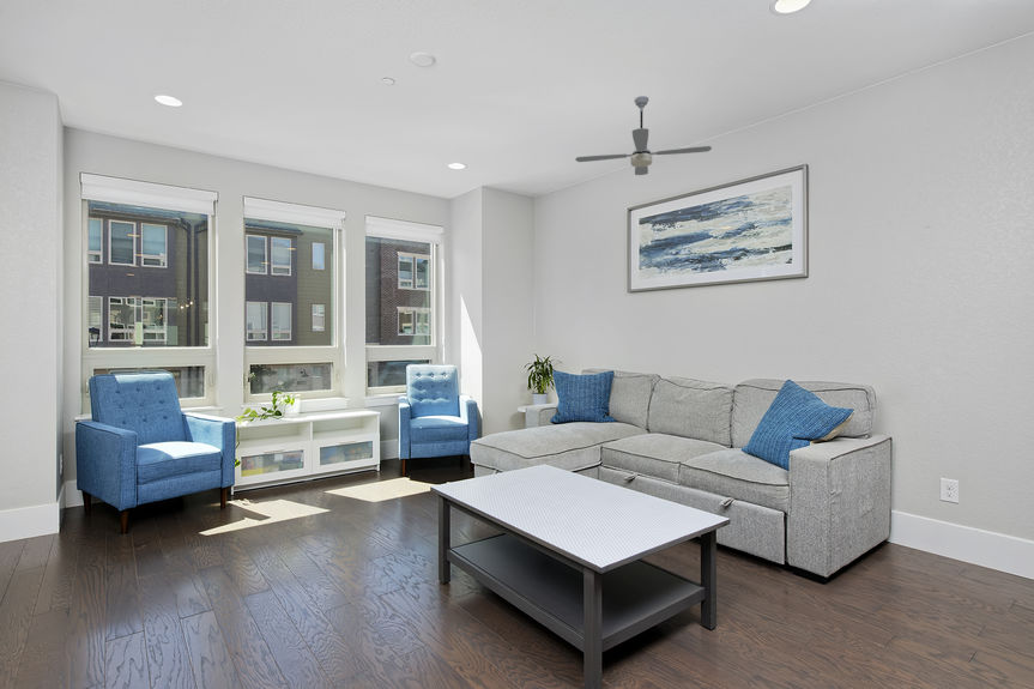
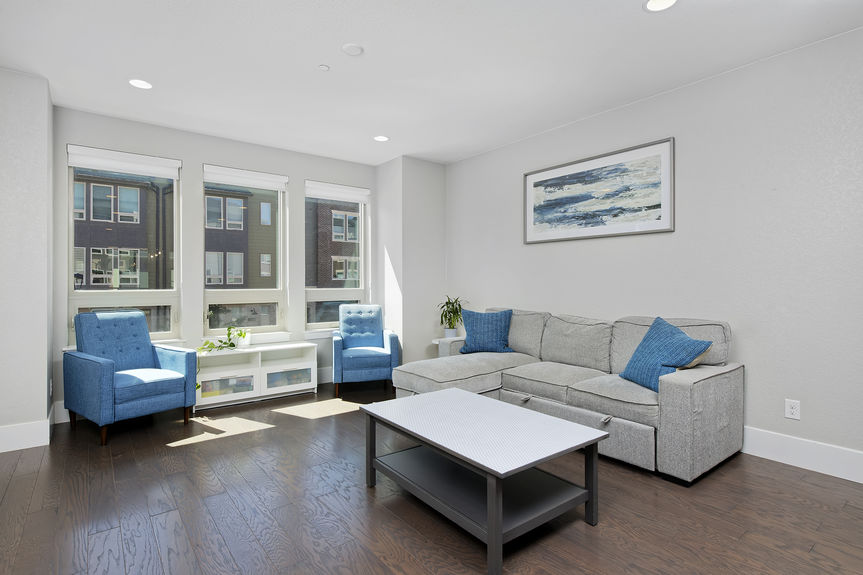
- ceiling fan [574,95,713,176]
